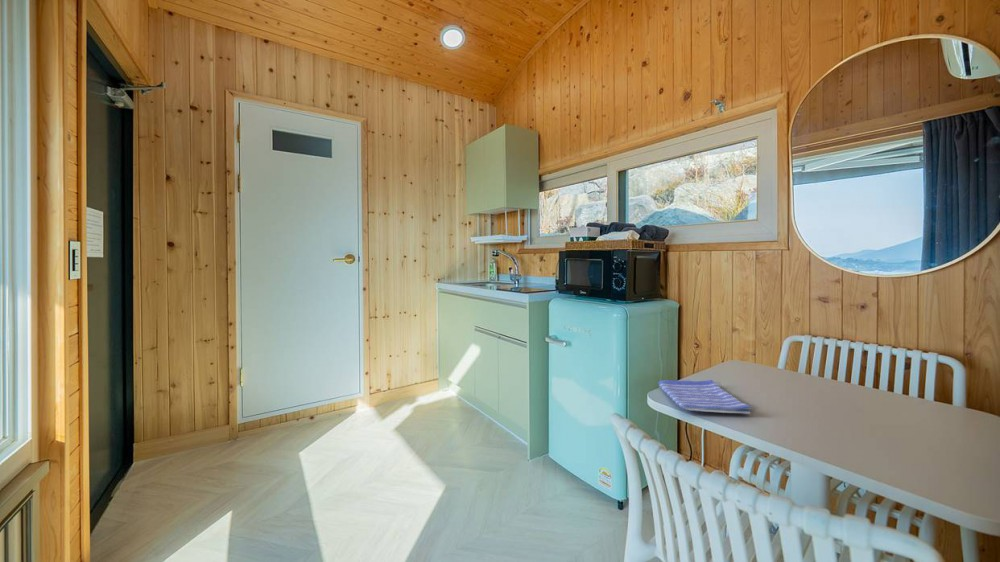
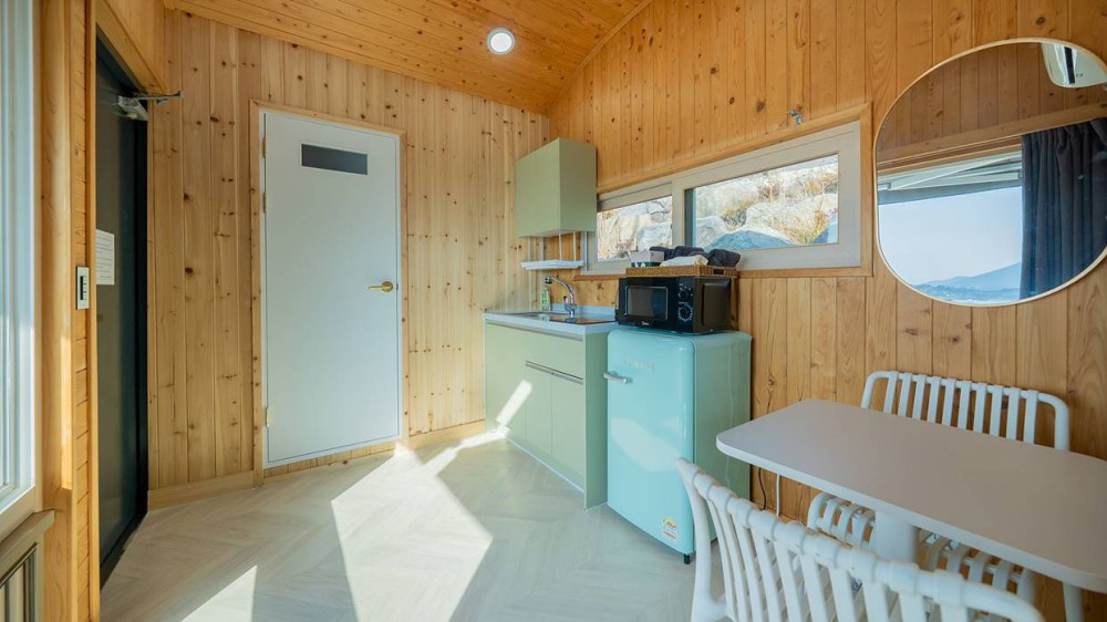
- dish towel [657,379,752,415]
